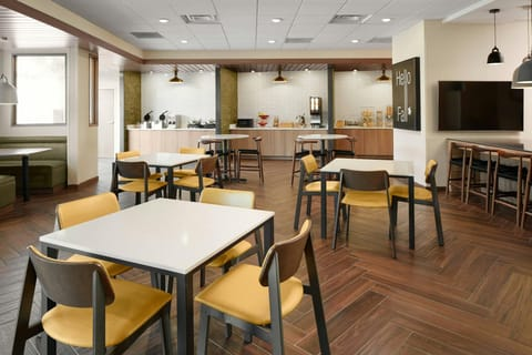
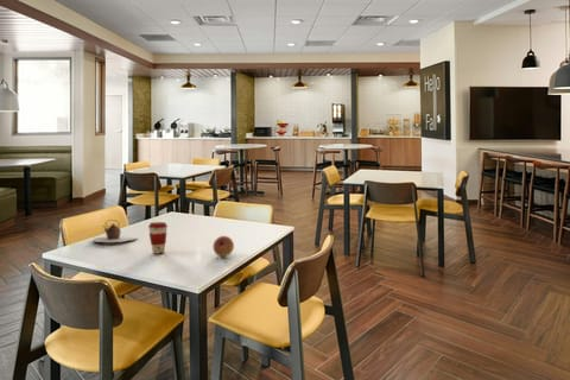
+ teapot [91,218,139,243]
+ fruit [211,235,235,258]
+ coffee cup [147,221,169,255]
